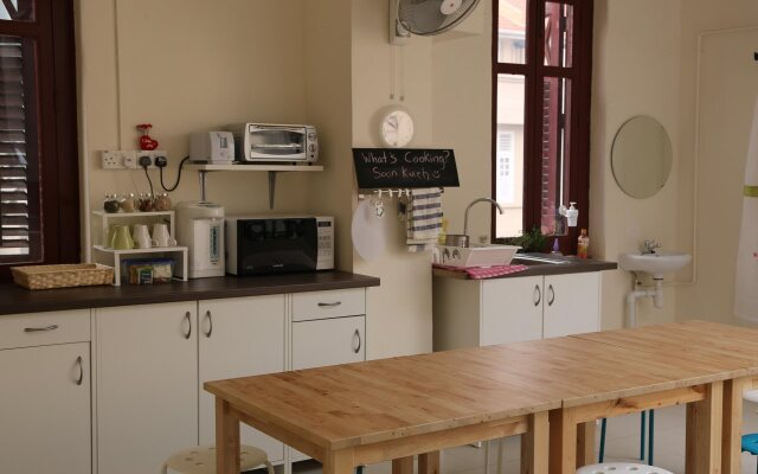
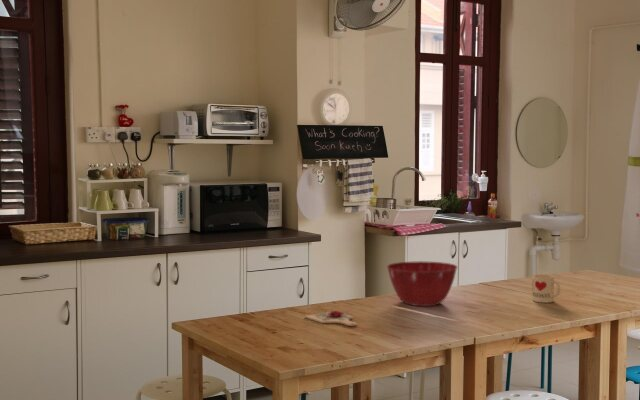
+ mug [531,273,561,304]
+ cutting board [304,308,358,327]
+ mixing bowl [386,260,459,307]
